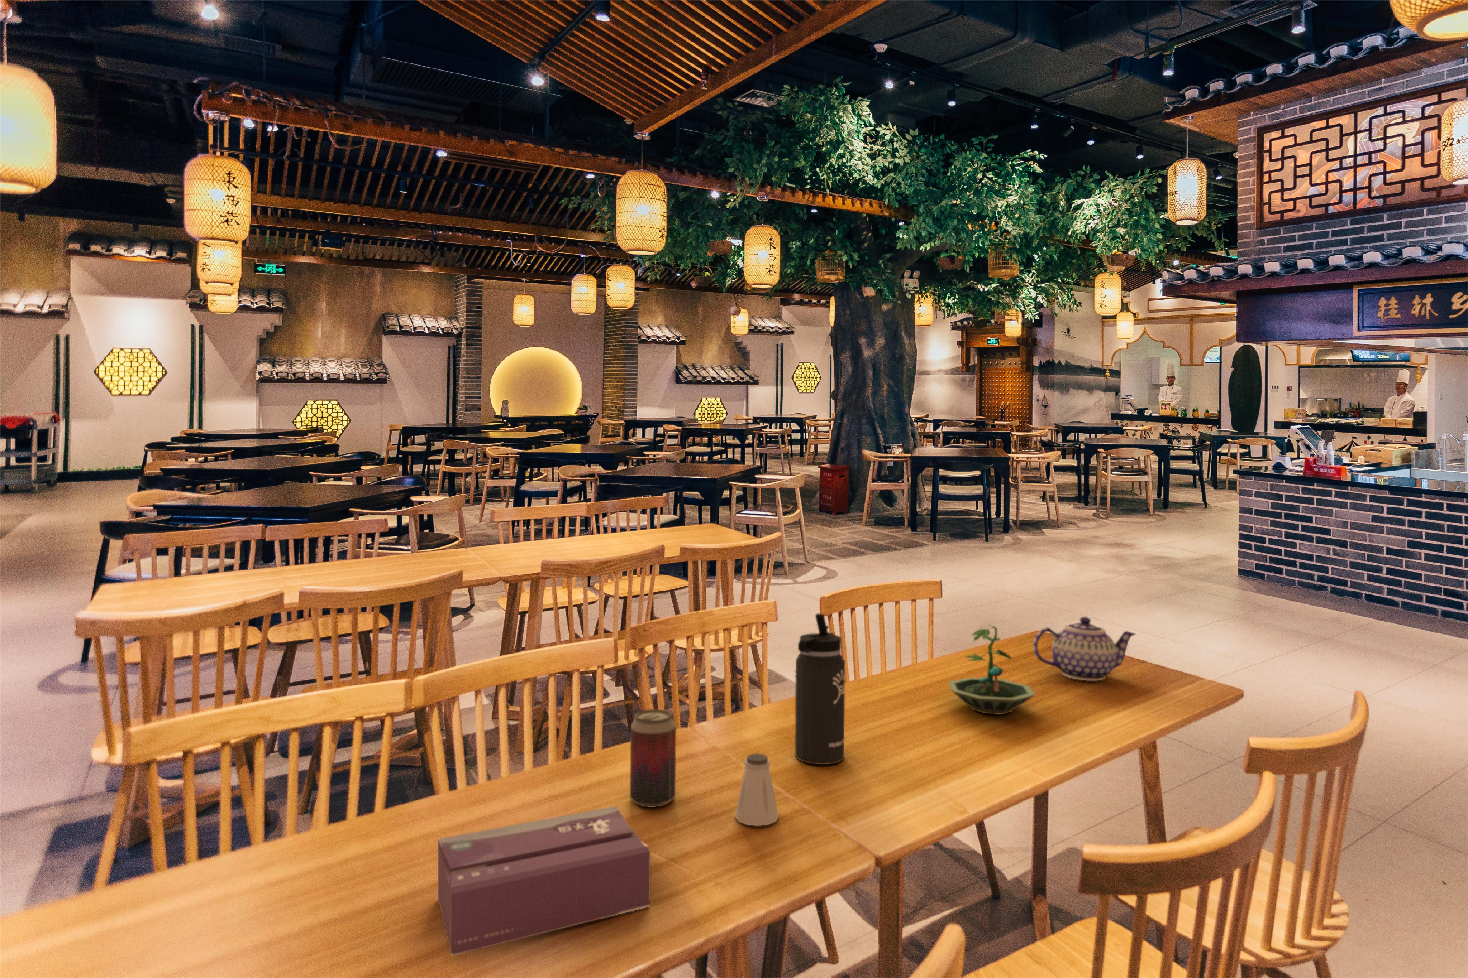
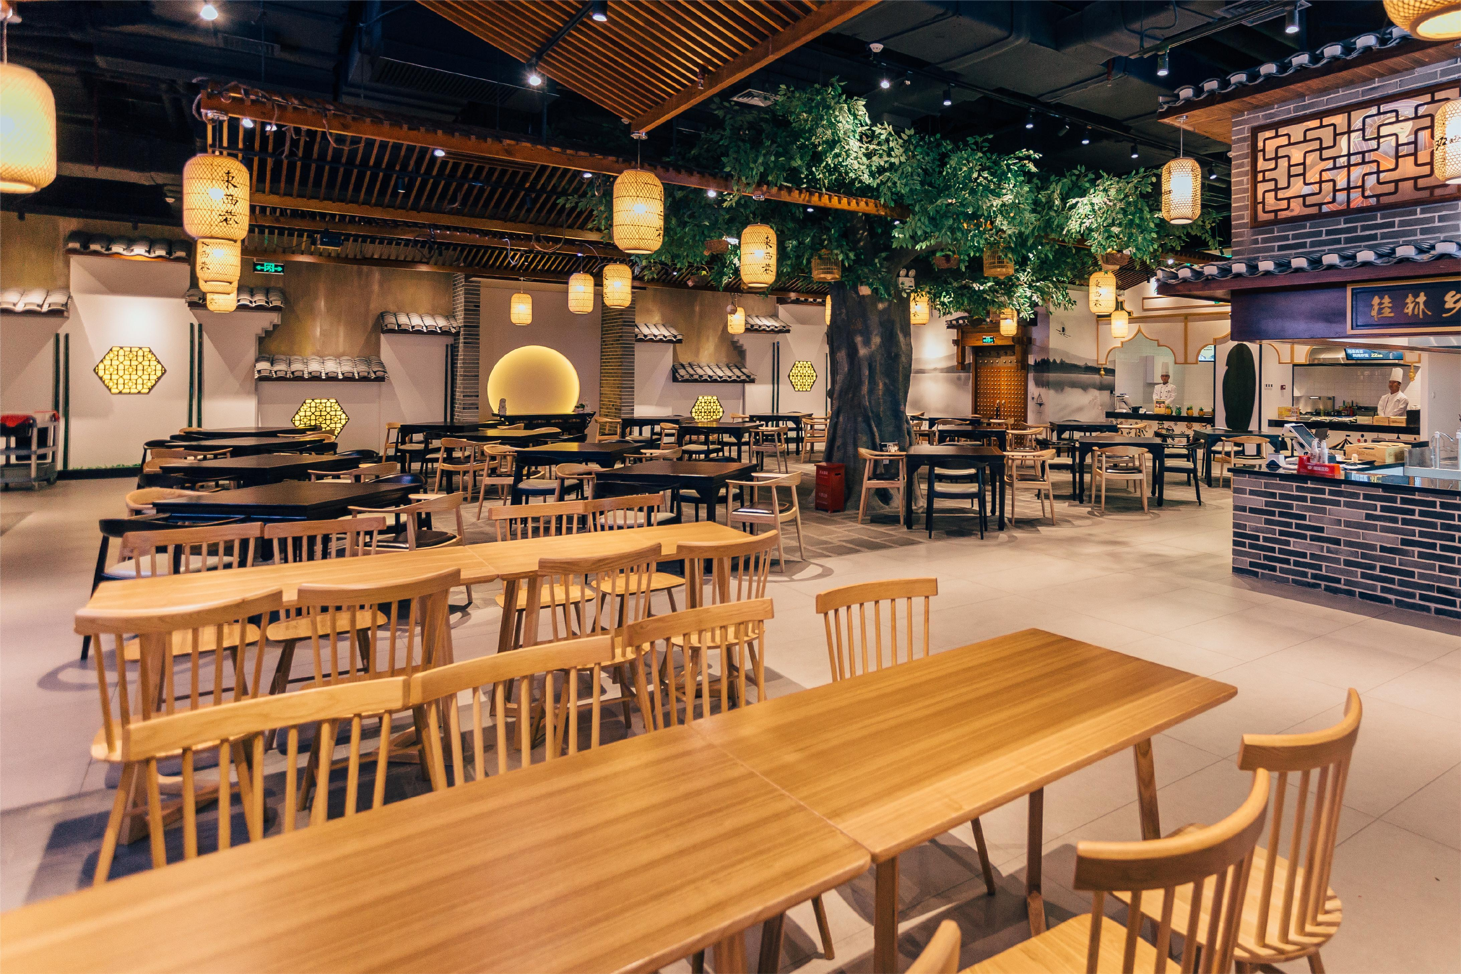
- tissue box [437,806,651,956]
- terrarium [948,624,1037,715]
- teapot [1032,617,1136,681]
- saltshaker [734,753,779,826]
- thermos bottle [794,613,845,765]
- beverage can [630,709,676,808]
